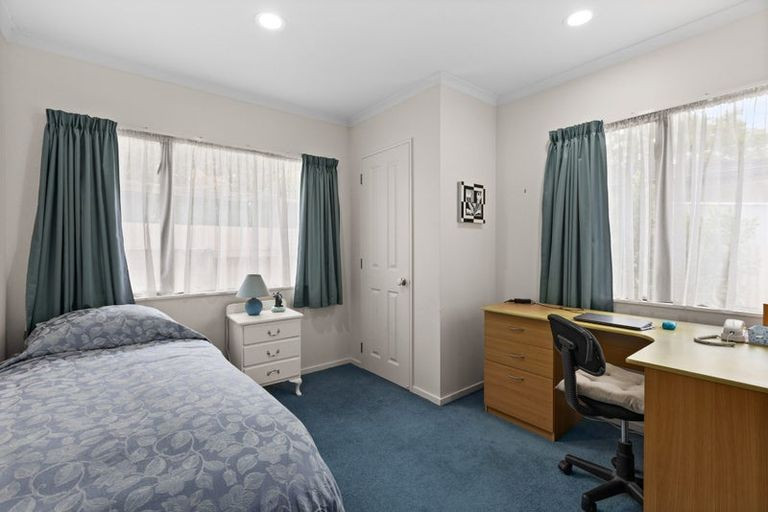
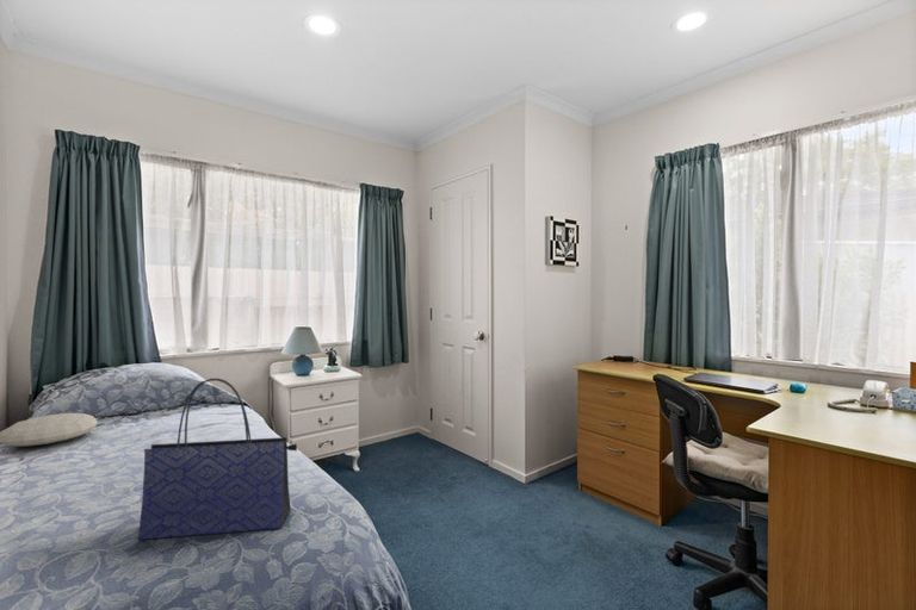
+ tote bag [137,378,298,541]
+ cushion [0,412,99,448]
